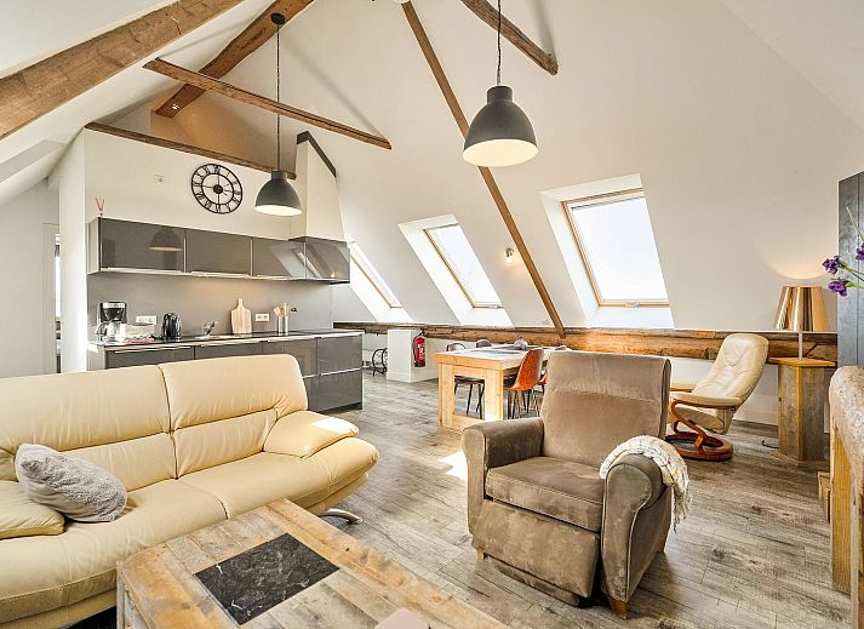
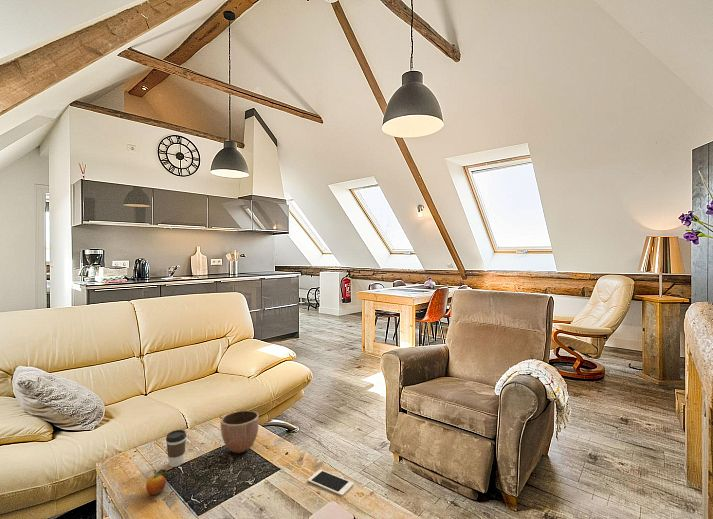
+ coffee cup [165,429,187,468]
+ decorative bowl [219,409,260,455]
+ cell phone [307,469,355,497]
+ fruit [145,468,172,496]
